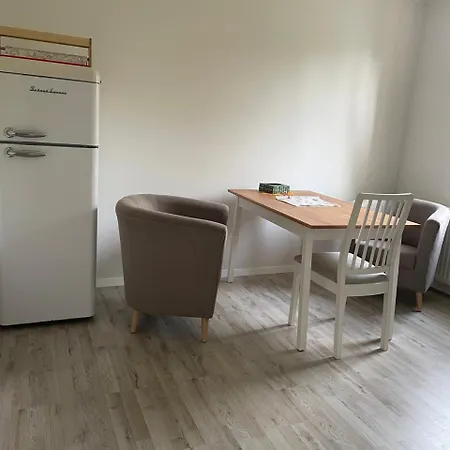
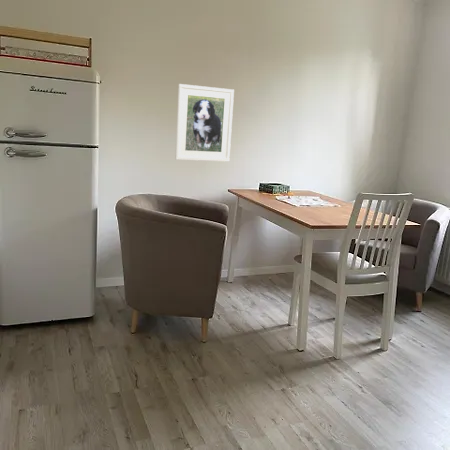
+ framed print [174,83,235,163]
